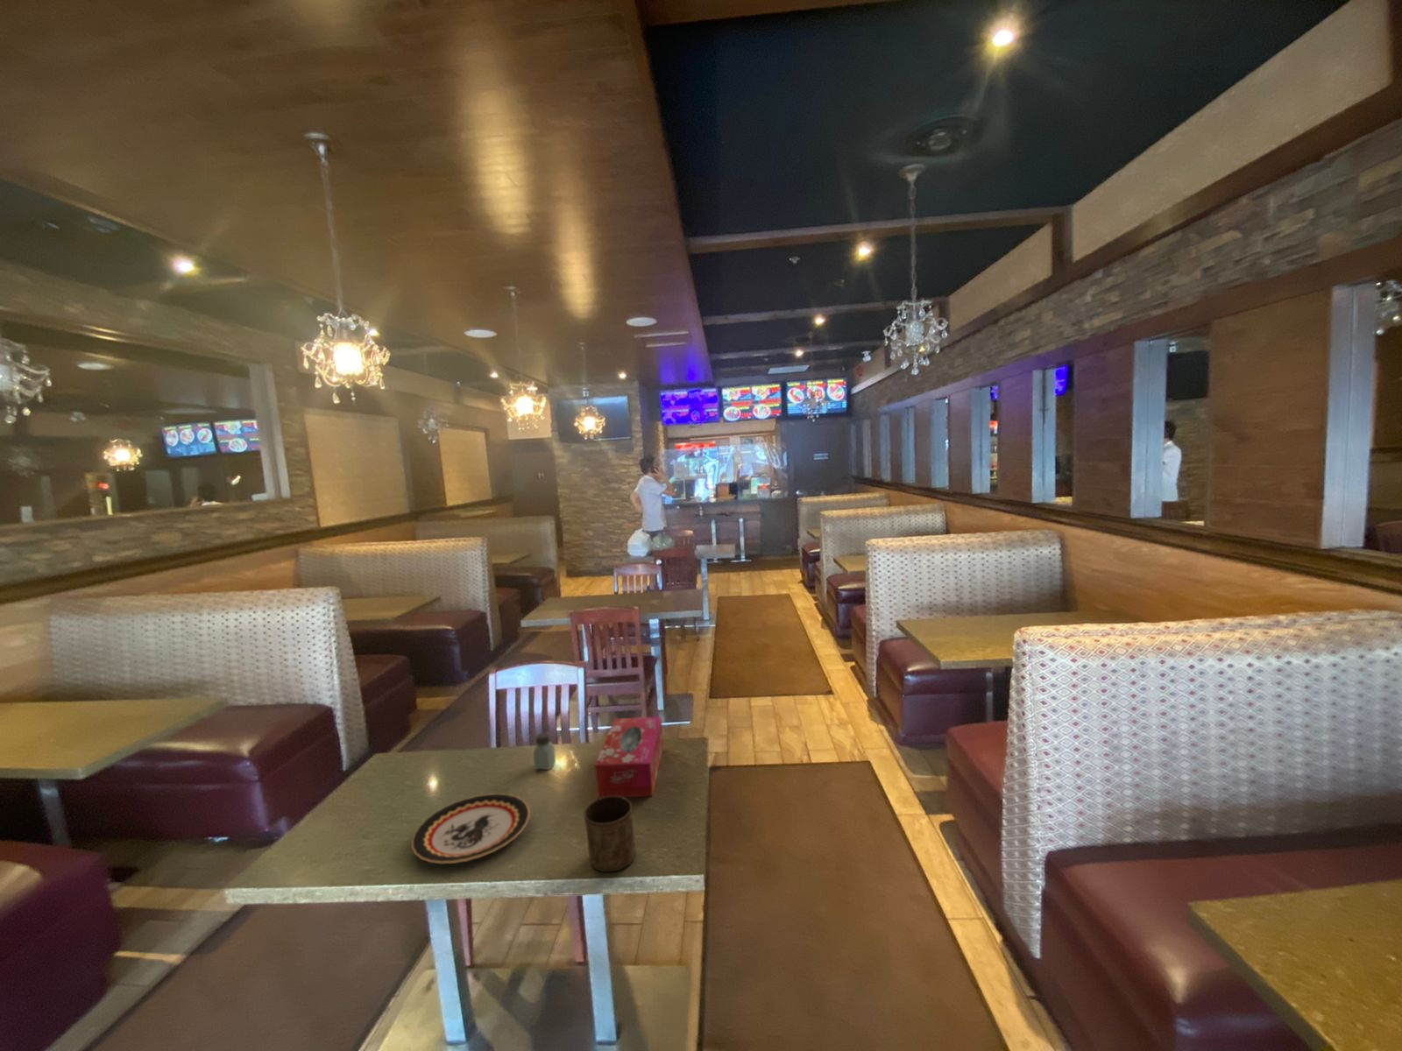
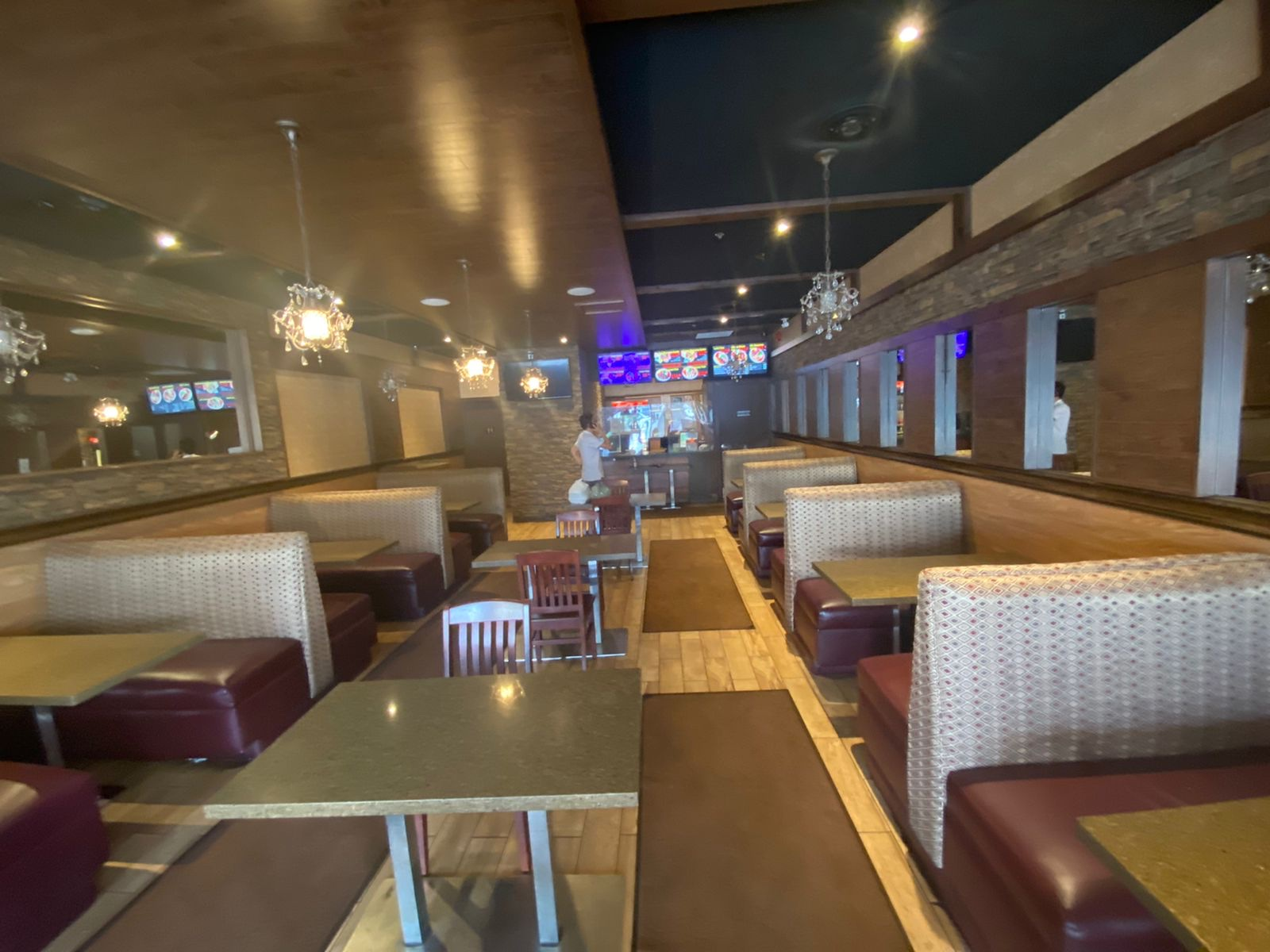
- saltshaker [533,732,556,771]
- cup [583,796,636,872]
- plate [411,793,531,864]
- tissue box [594,715,665,799]
